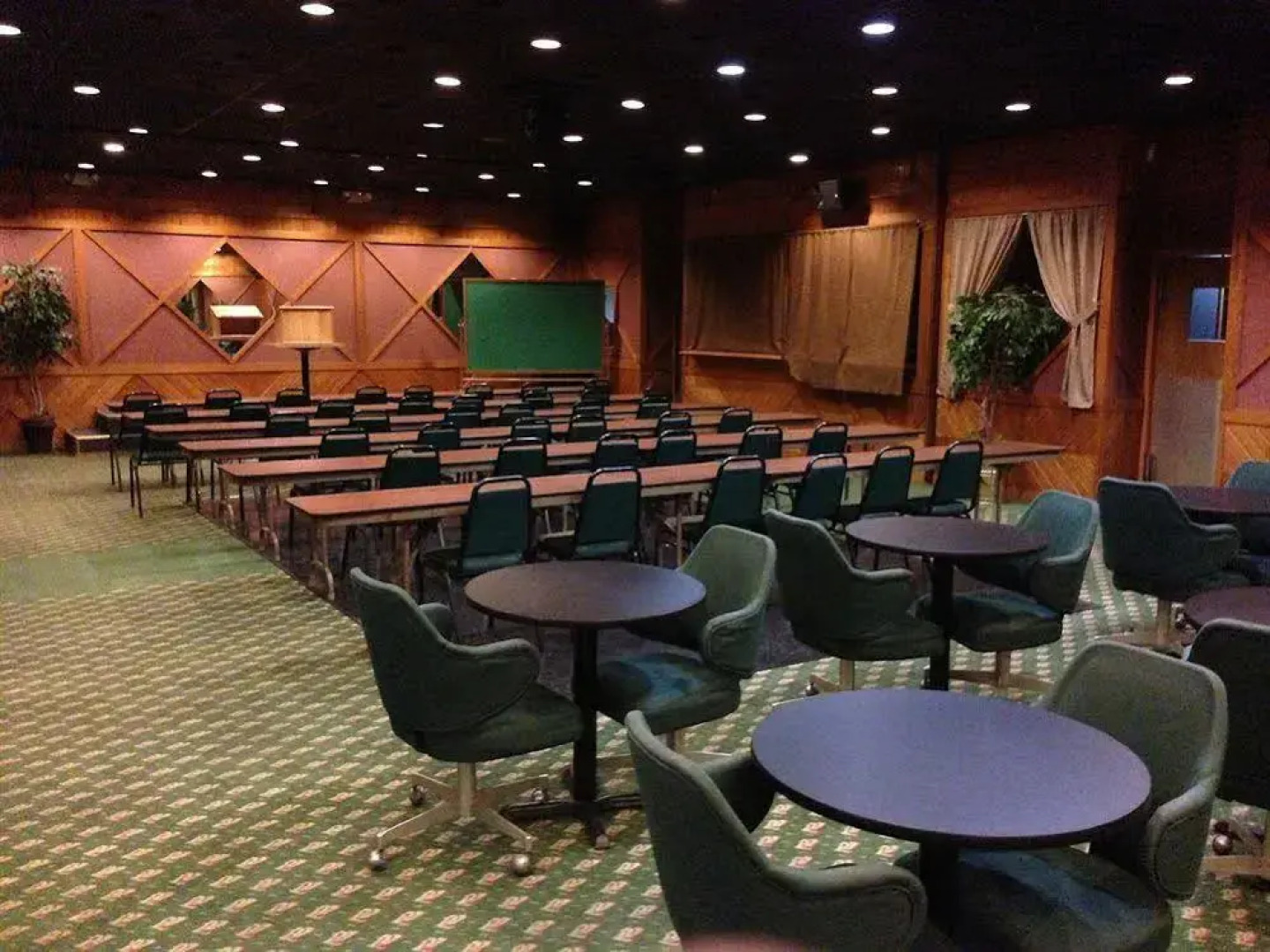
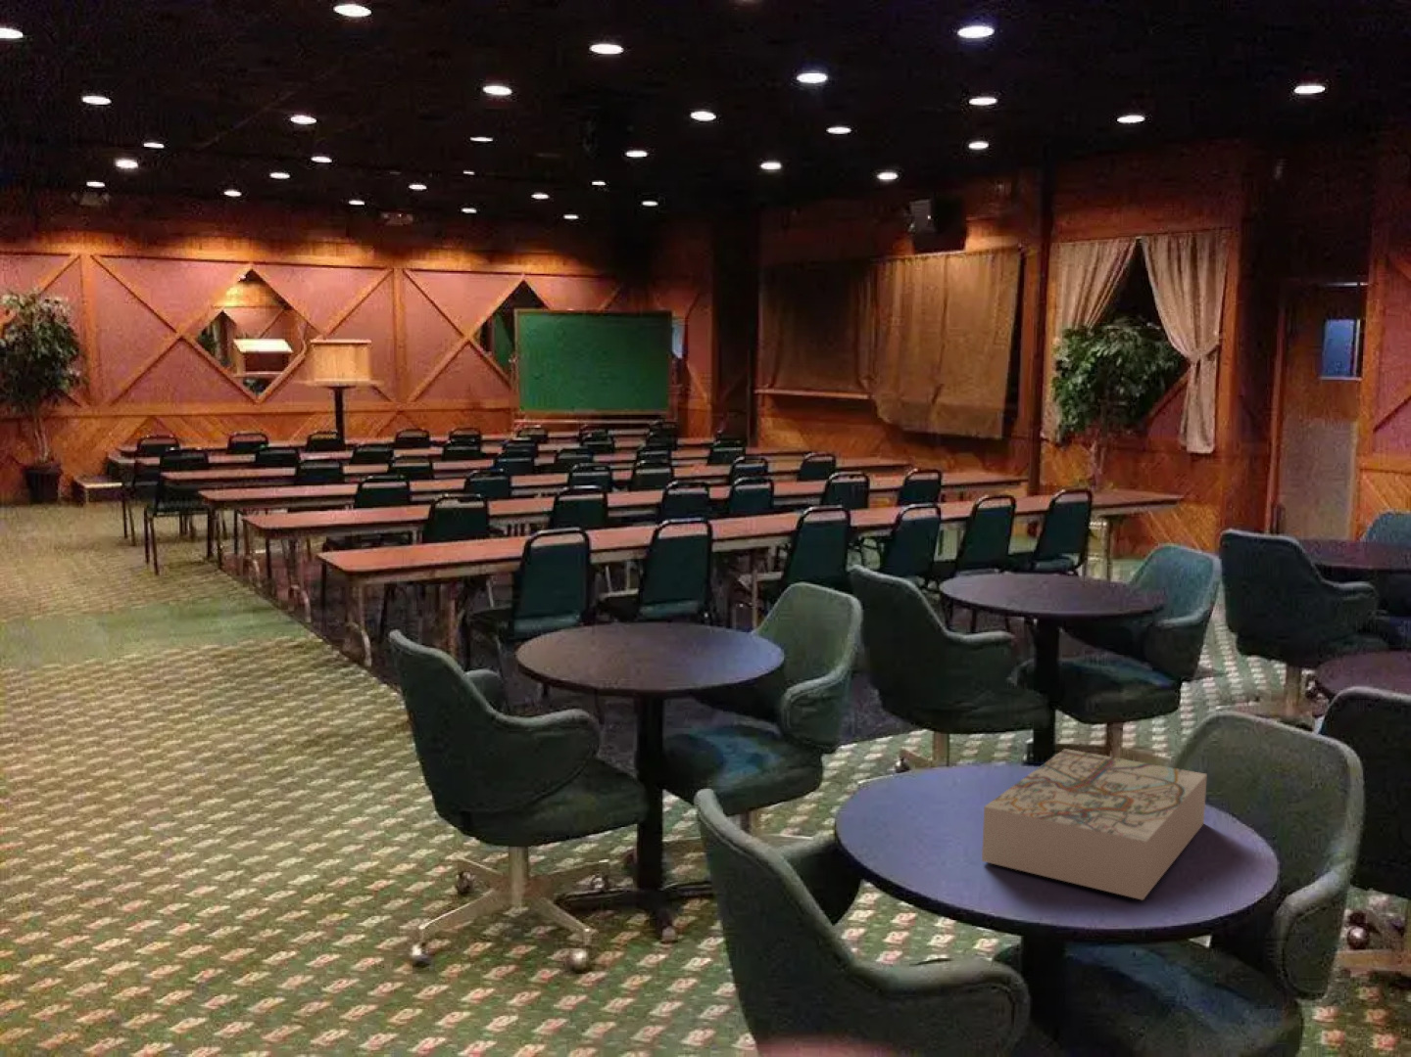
+ board game [981,747,1208,902]
